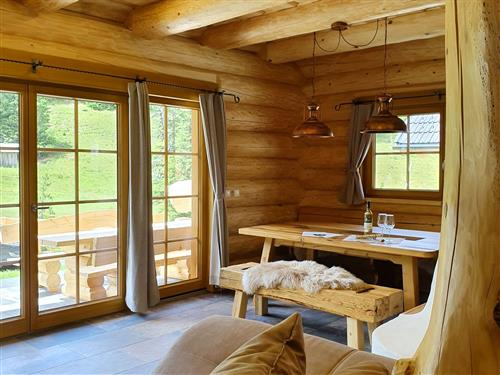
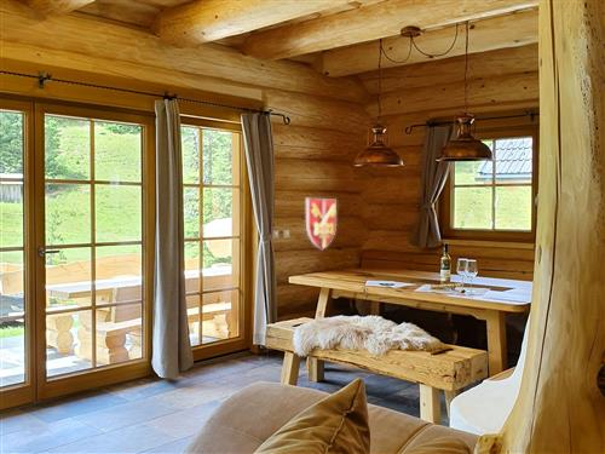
+ decorative shield [305,197,338,252]
